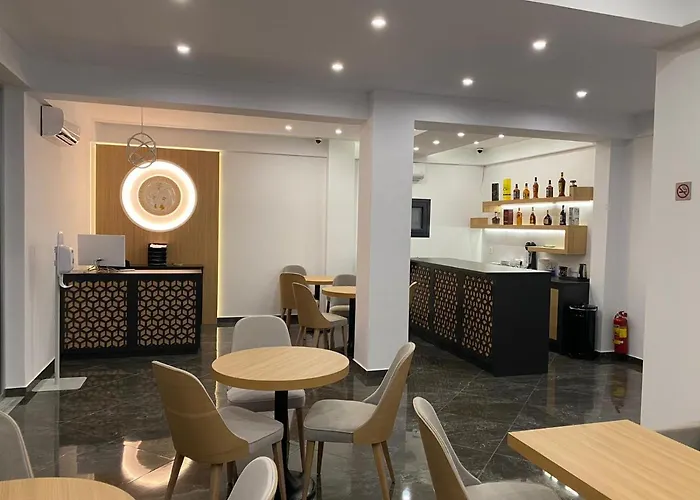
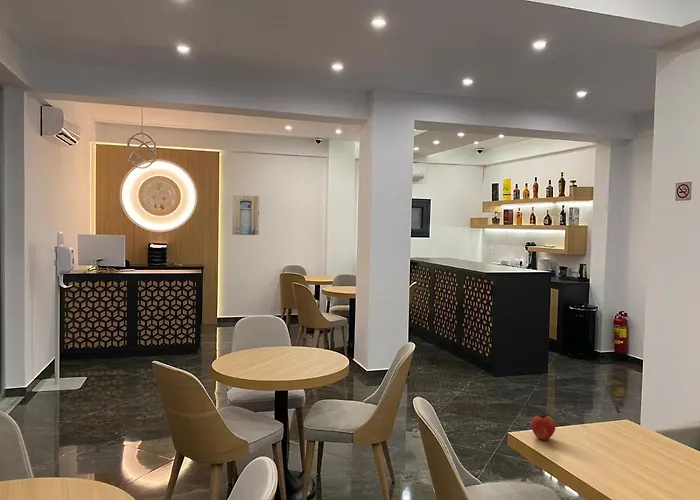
+ wall art [231,194,260,236]
+ apple [530,411,556,441]
